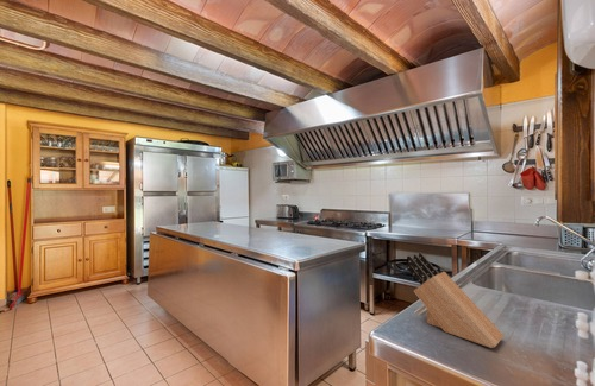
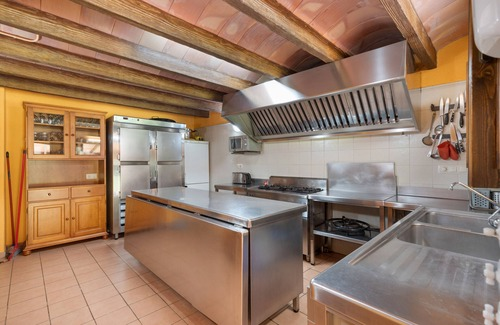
- knife block [406,252,505,349]
